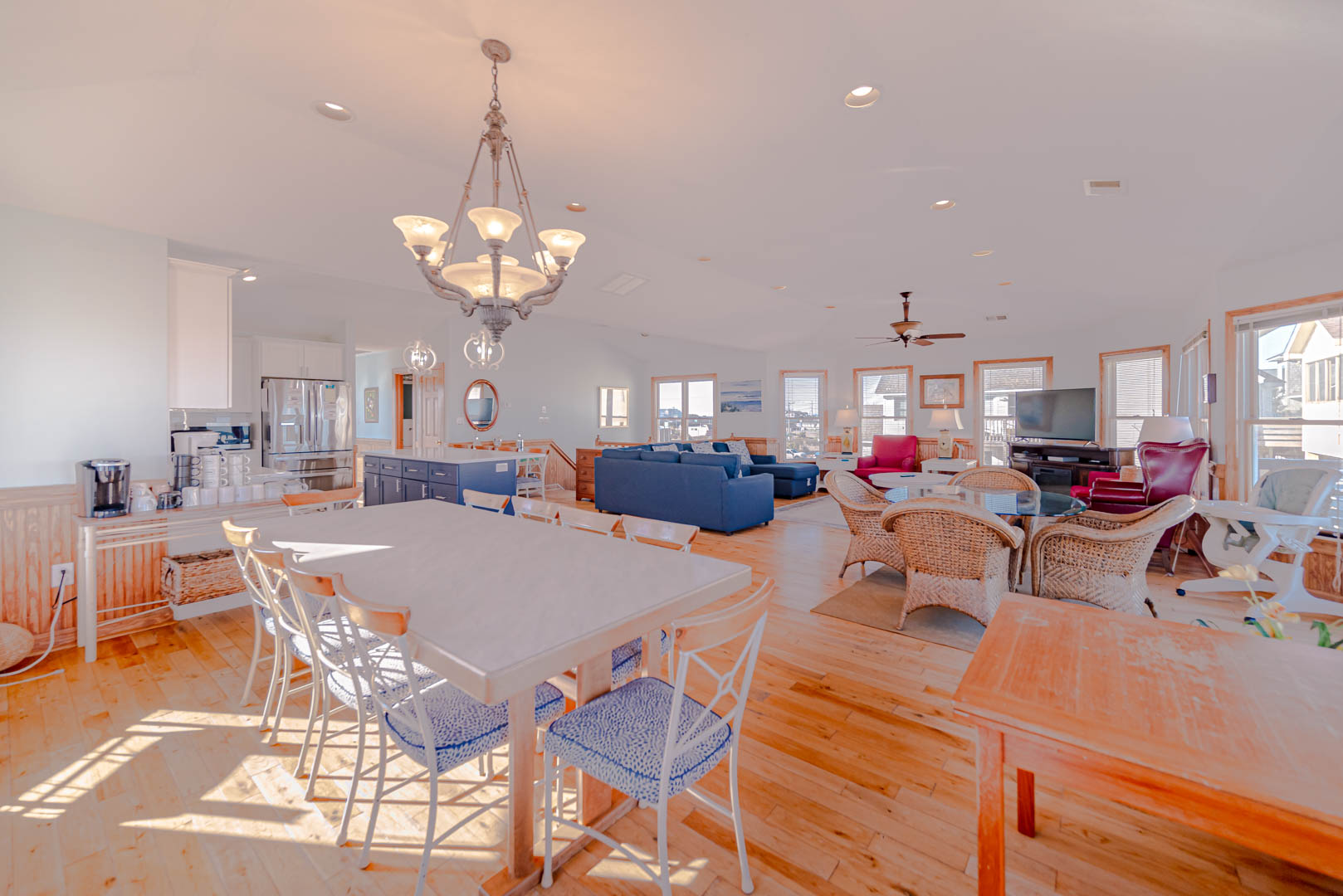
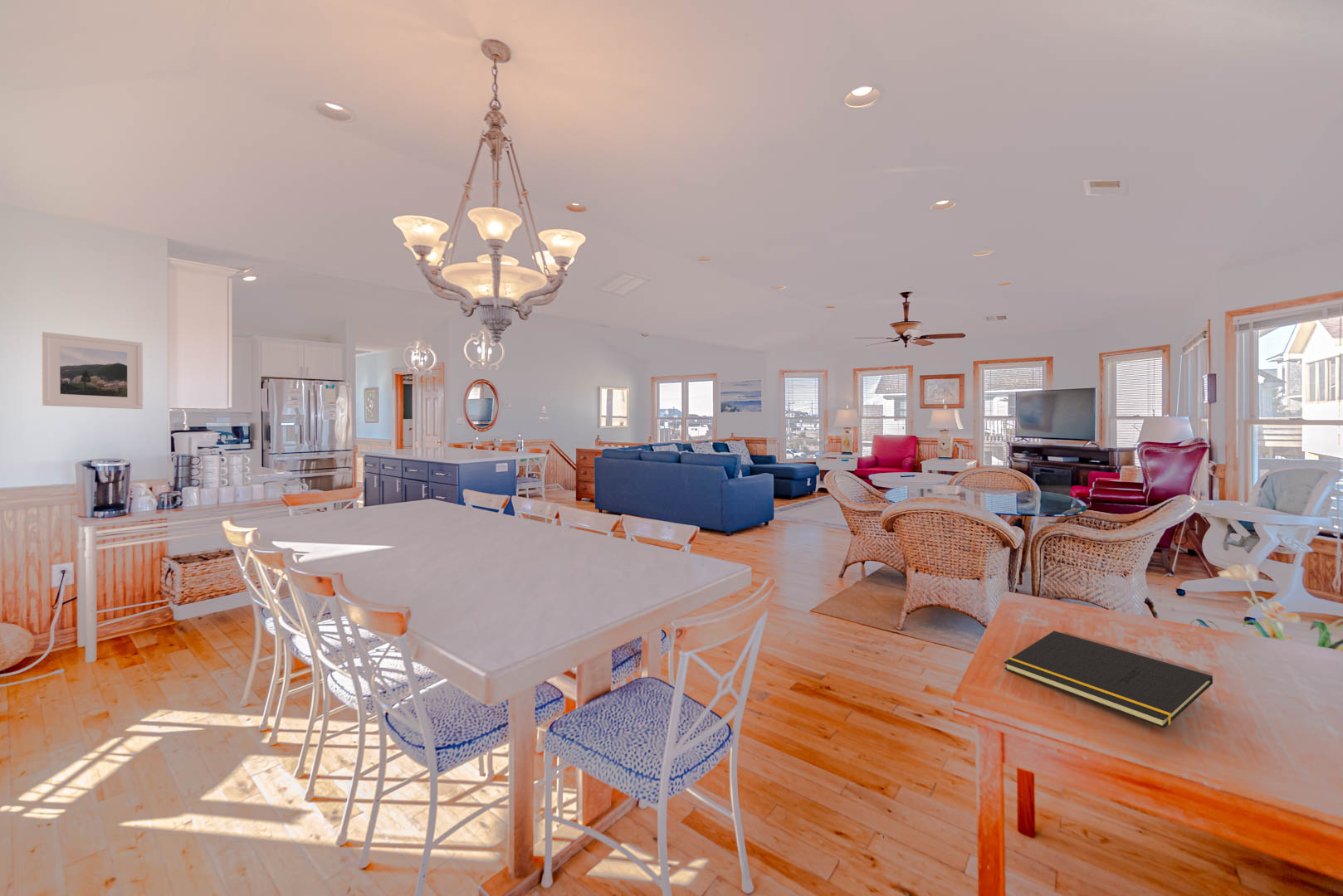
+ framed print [41,331,144,410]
+ notepad [1004,630,1214,729]
